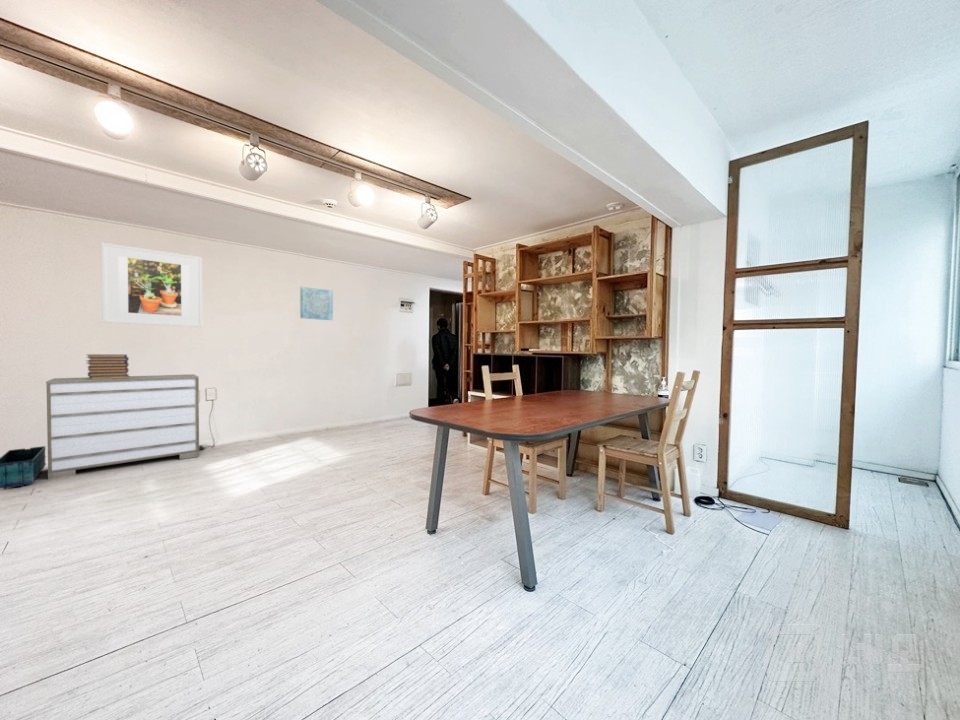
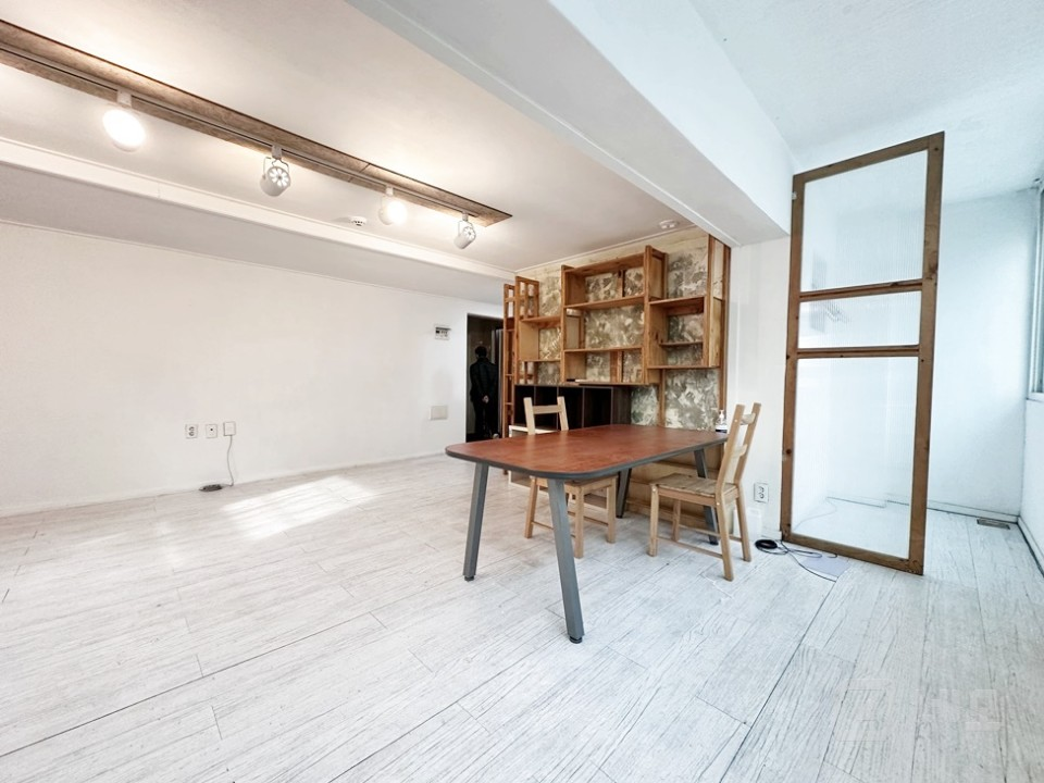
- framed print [100,242,203,328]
- wall art [299,286,334,321]
- dresser [45,373,200,481]
- book stack [85,353,130,379]
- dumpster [0,445,47,490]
